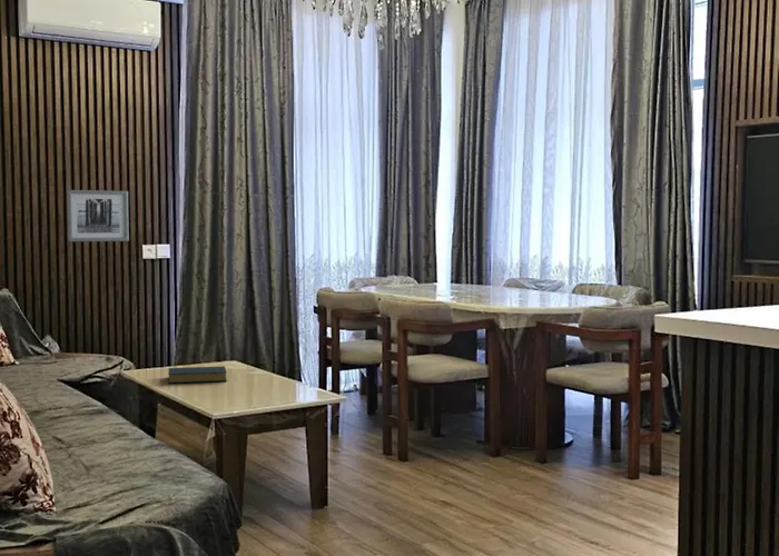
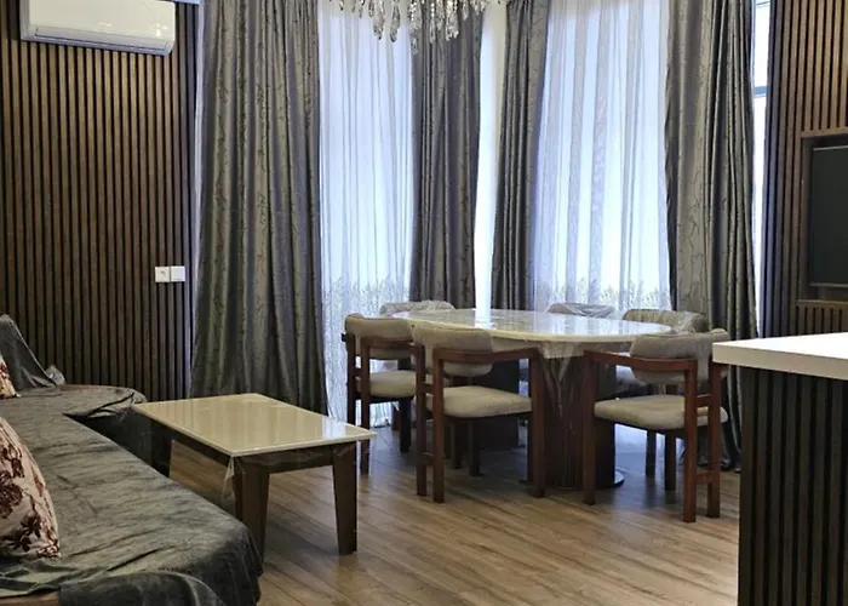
- wall art [66,189,130,242]
- hardback book [167,365,228,385]
